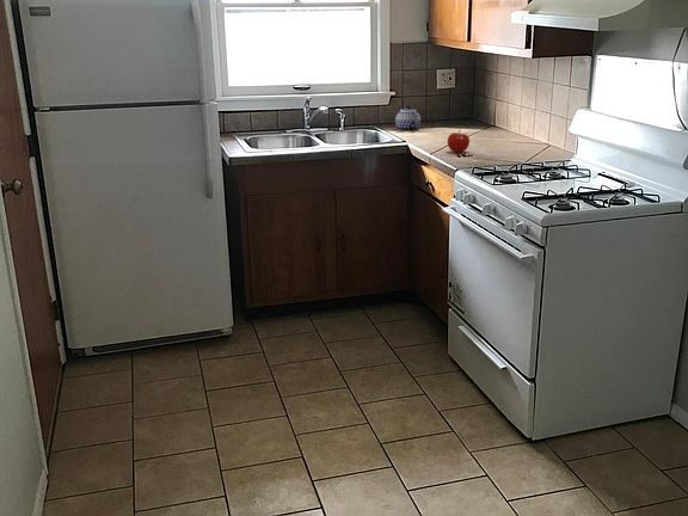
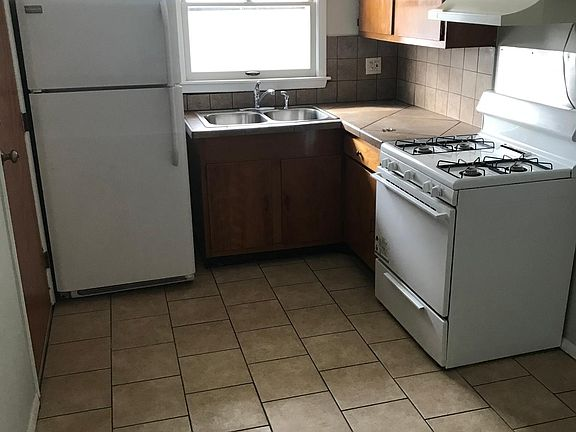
- fruit [447,129,471,153]
- teapot [394,104,422,133]
